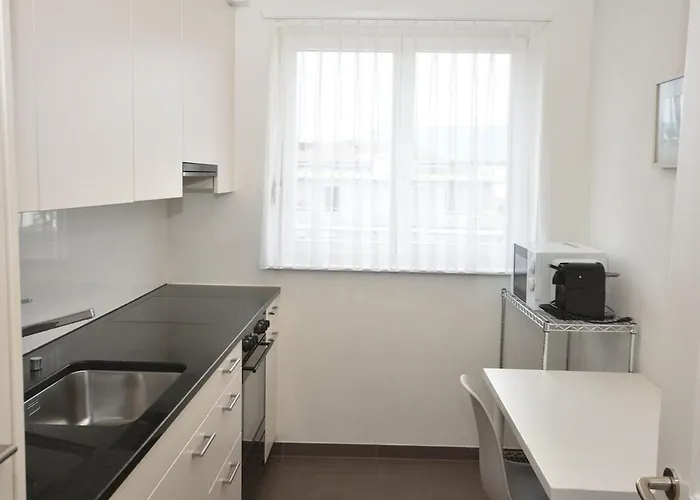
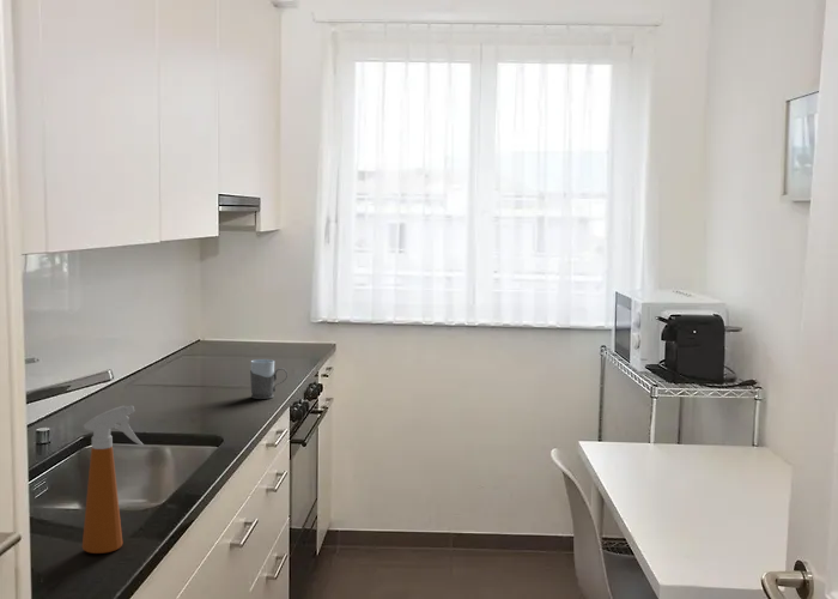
+ spray bottle [81,404,145,555]
+ mug [249,358,289,400]
